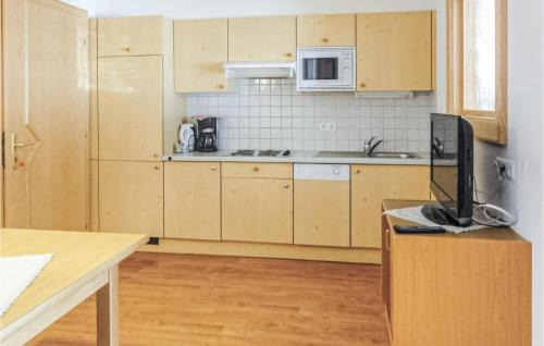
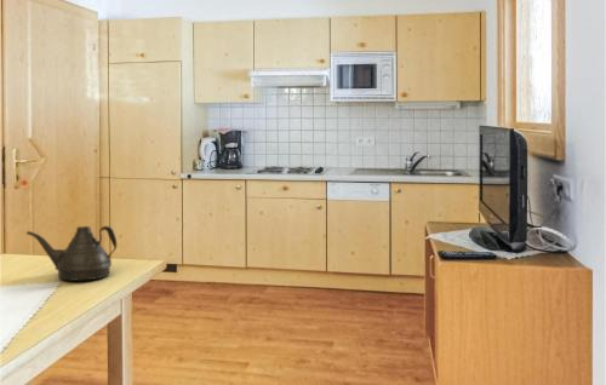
+ teapot [25,225,118,282]
